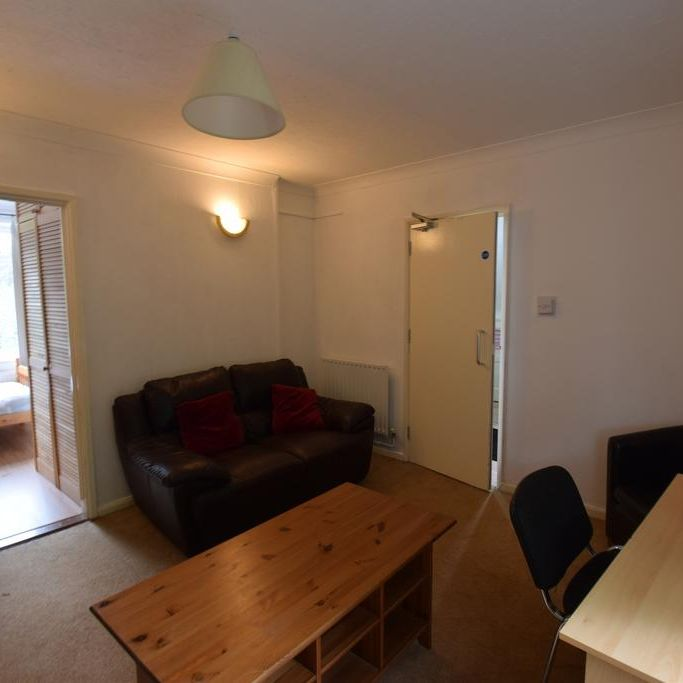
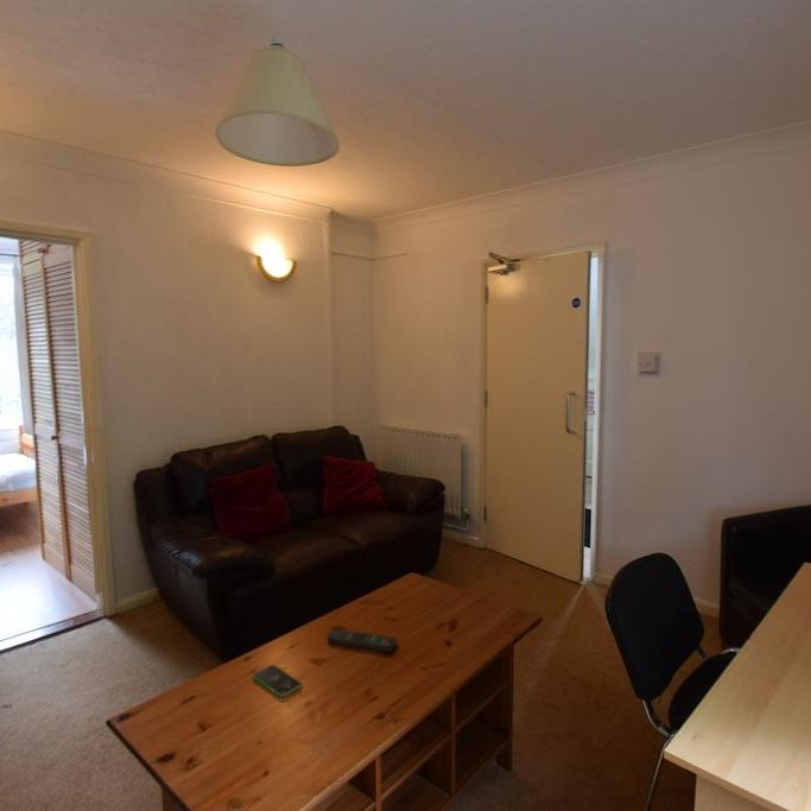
+ smartphone [252,664,303,698]
+ remote control [327,628,397,653]
